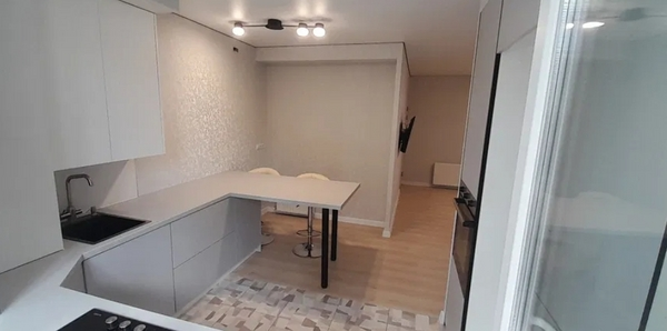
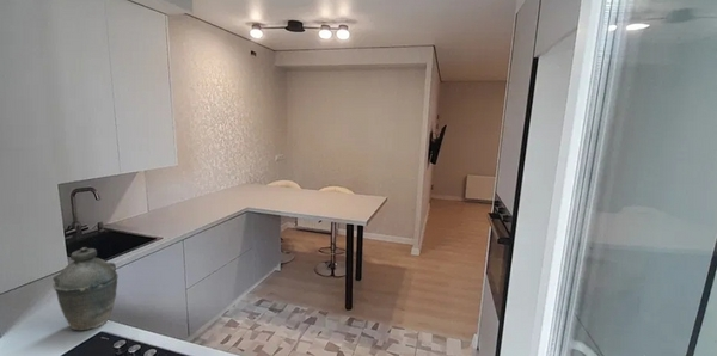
+ kettle [51,246,120,331]
